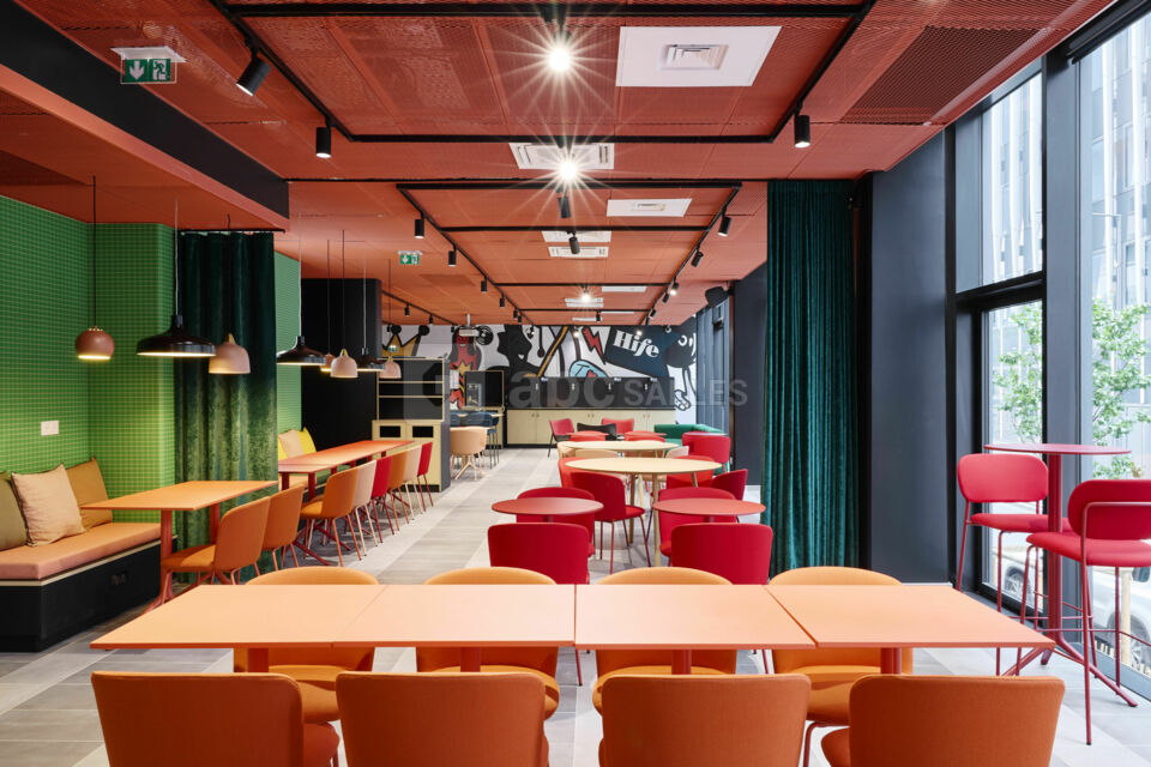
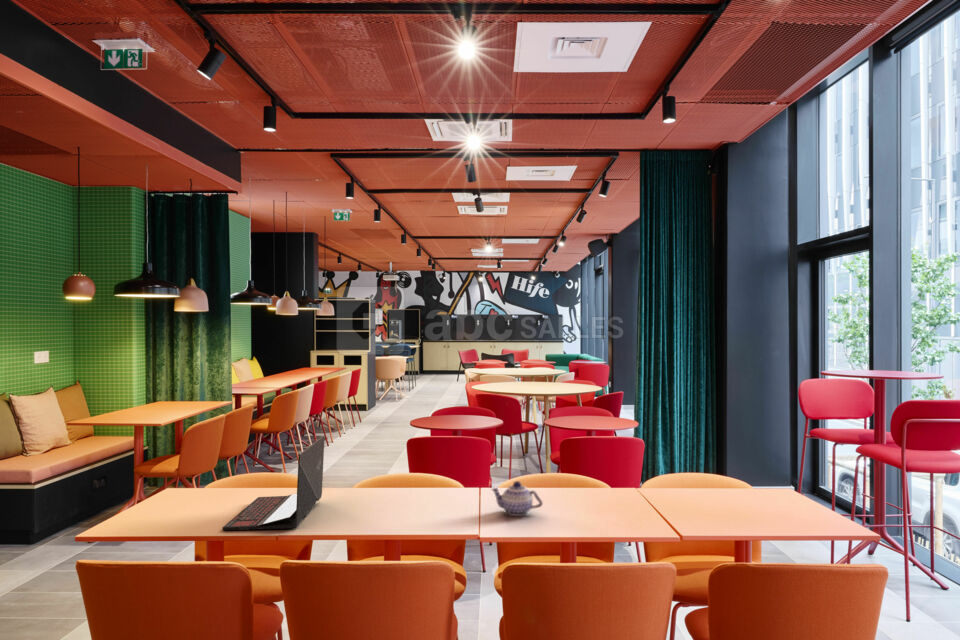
+ teapot [490,480,544,517]
+ laptop [222,434,326,531]
